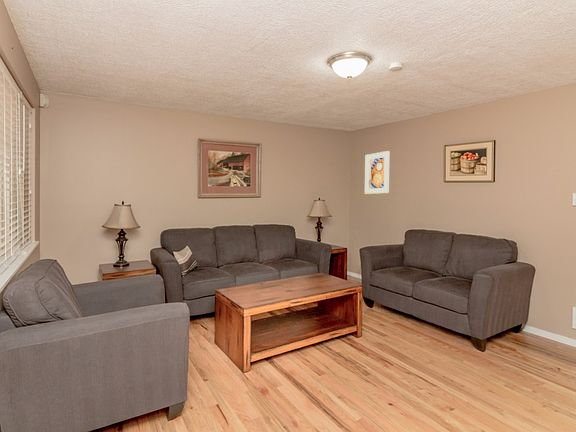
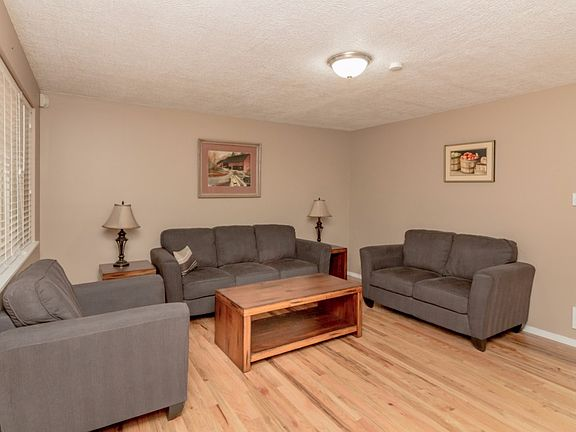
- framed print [364,150,390,195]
